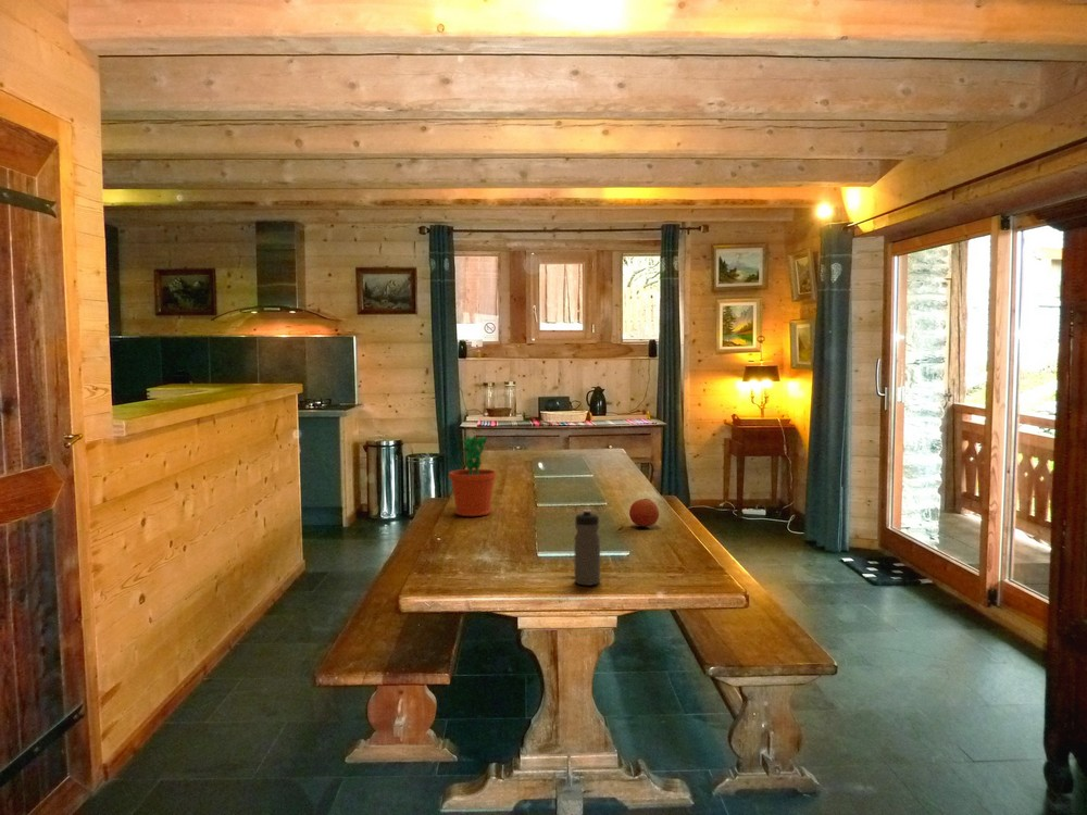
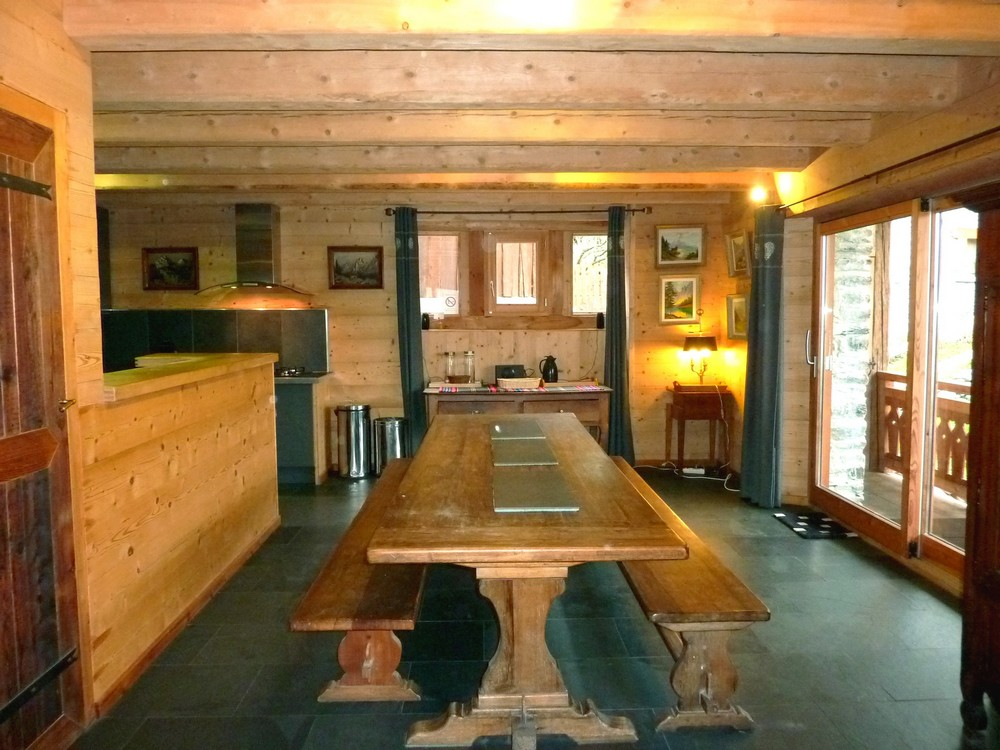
- water bottle [573,509,601,587]
- fruit [628,497,660,528]
- flower pot [448,434,498,517]
